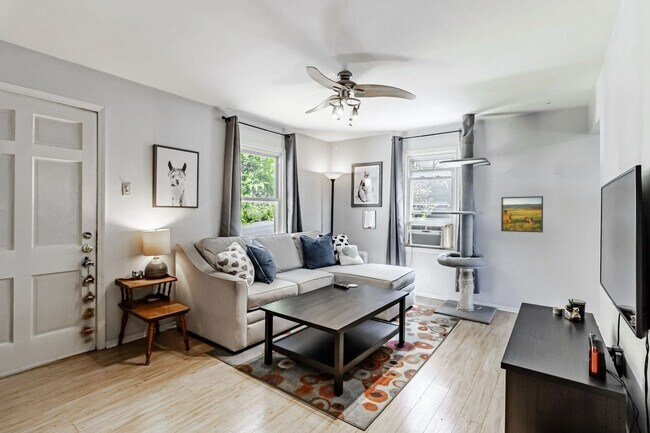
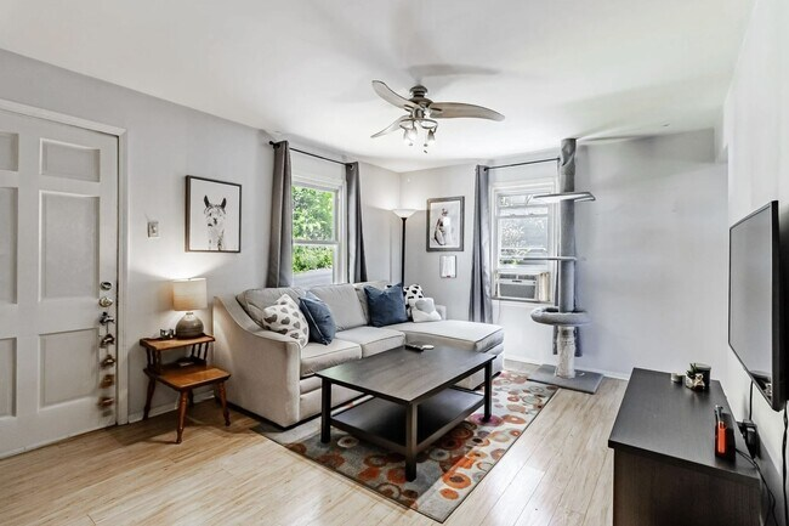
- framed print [500,195,544,234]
